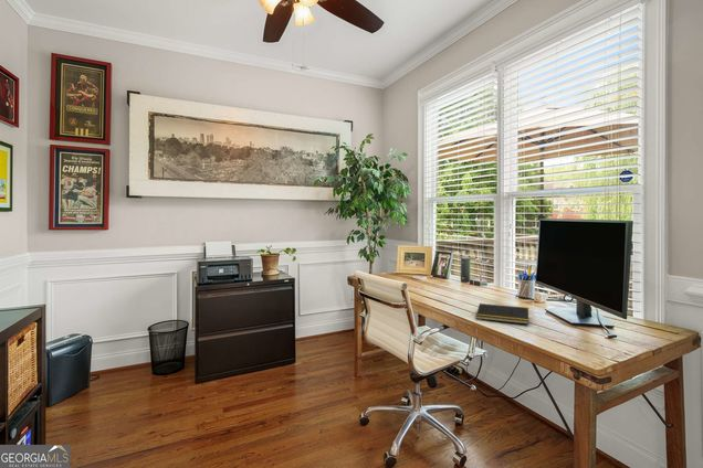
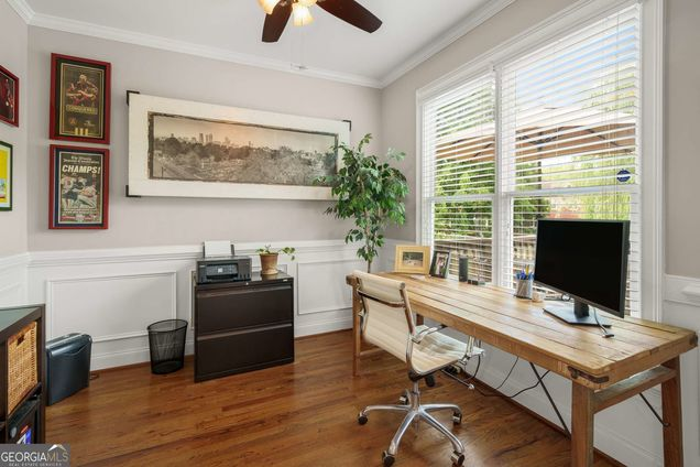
- notepad [474,302,529,326]
